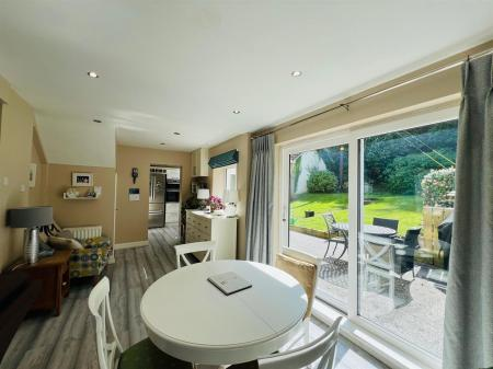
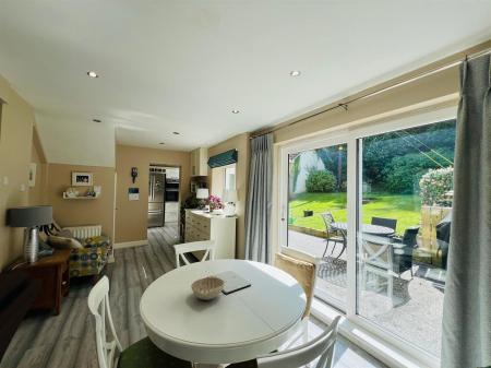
+ decorative bowl [190,275,226,300]
